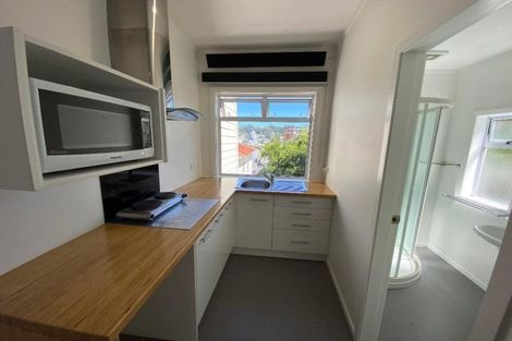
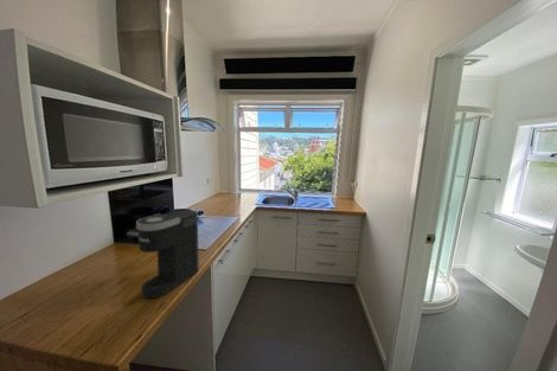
+ coffee maker [135,209,200,300]
